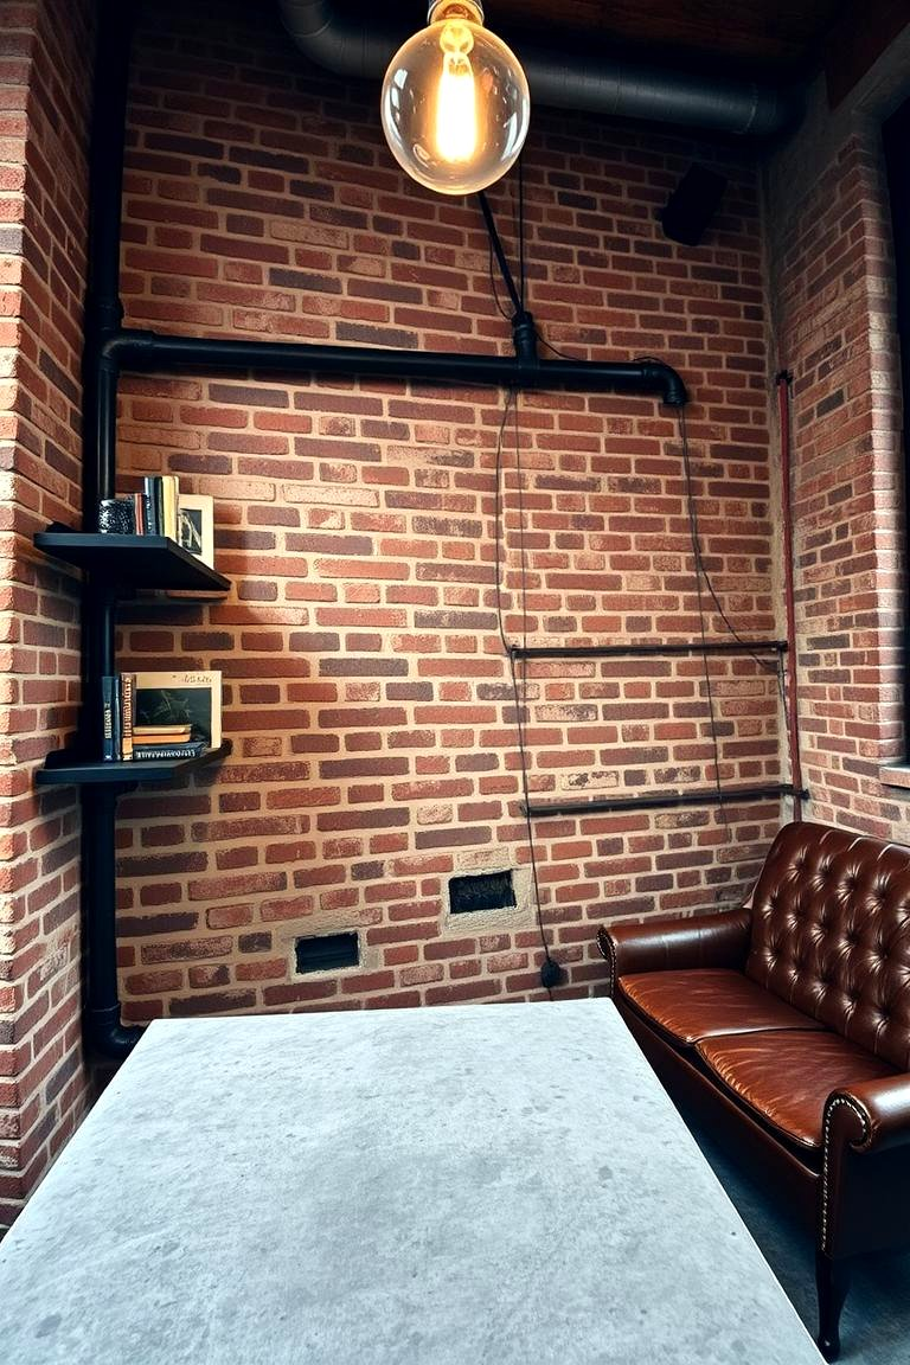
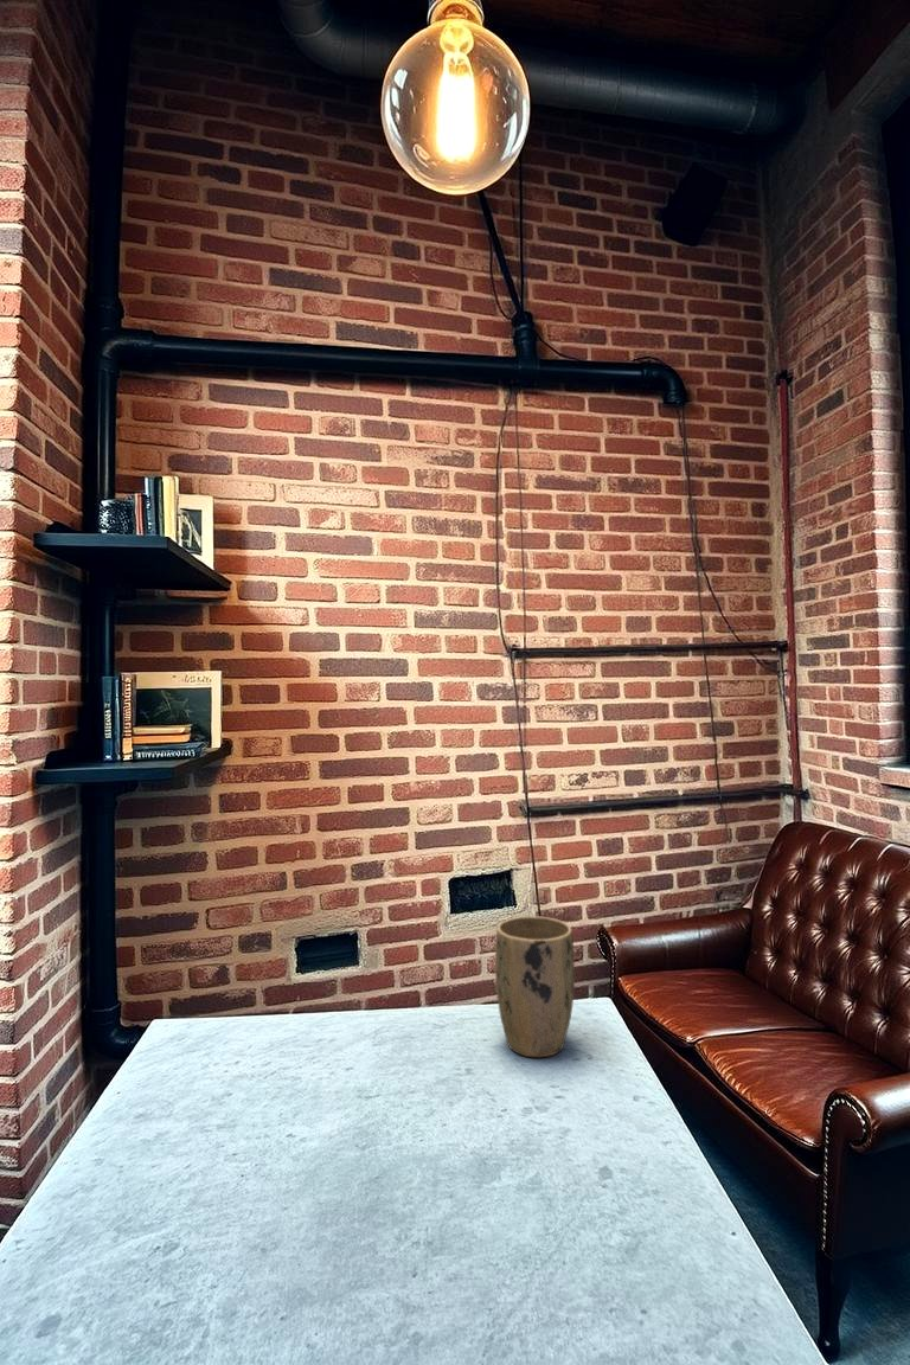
+ plant pot [494,915,576,1058]
